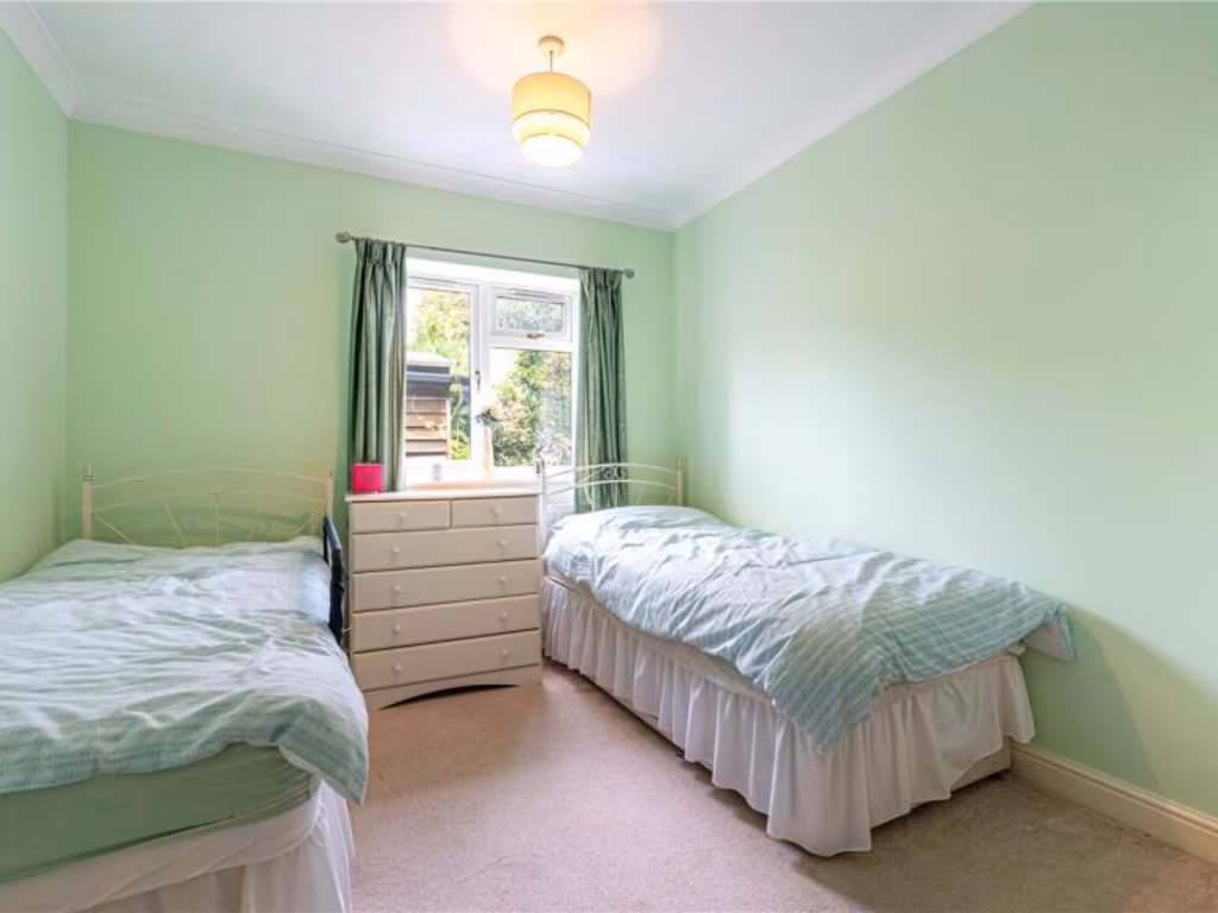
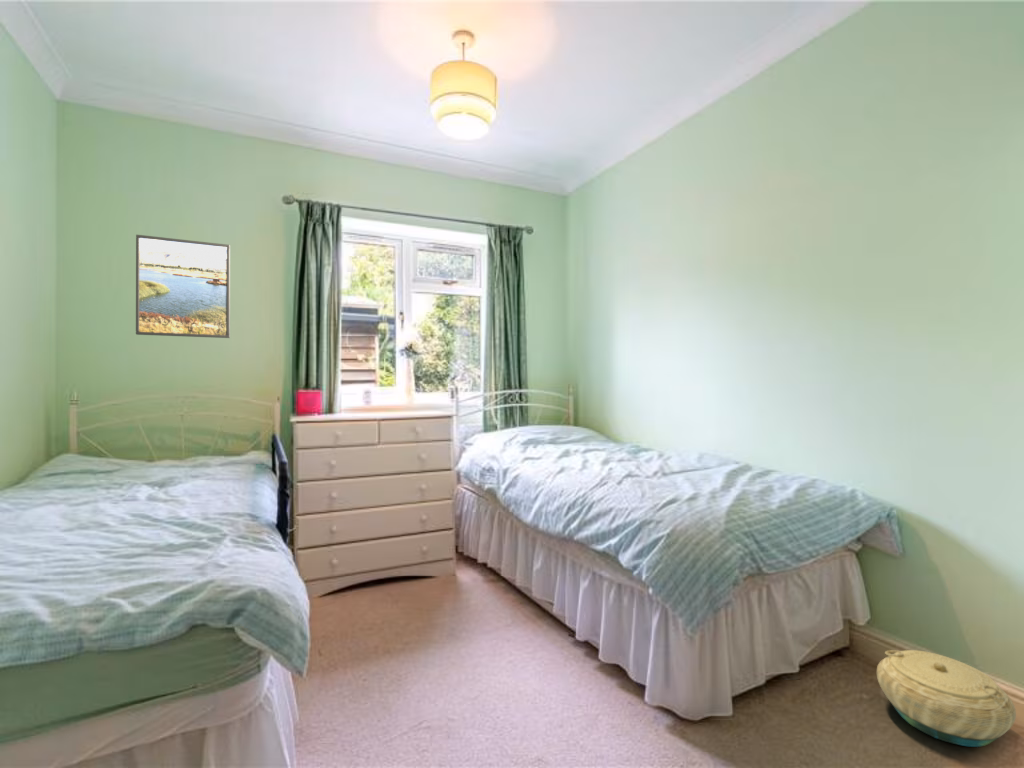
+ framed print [135,234,231,339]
+ basket [876,649,1017,748]
